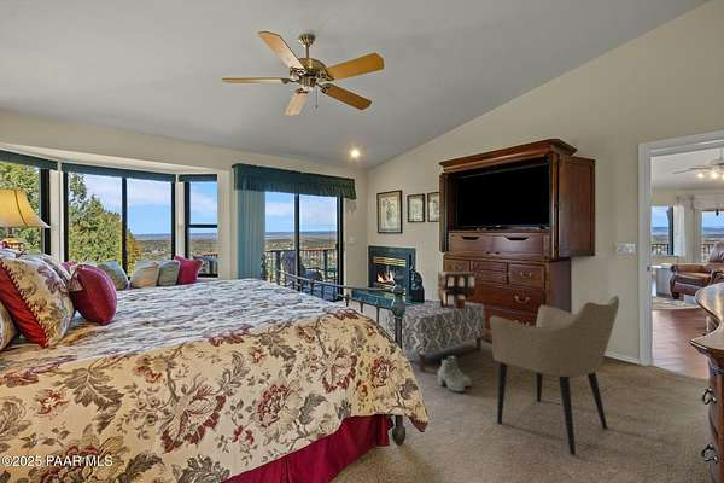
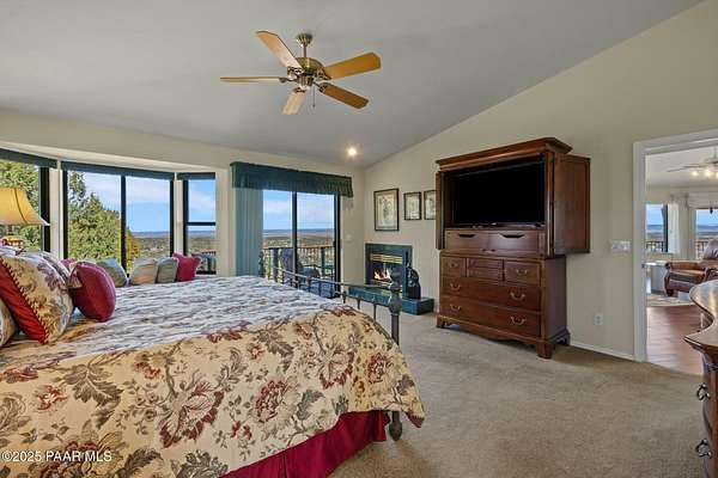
- boots [437,354,473,392]
- bench [385,299,486,372]
- decorative box [437,270,475,308]
- armchair [489,295,620,456]
